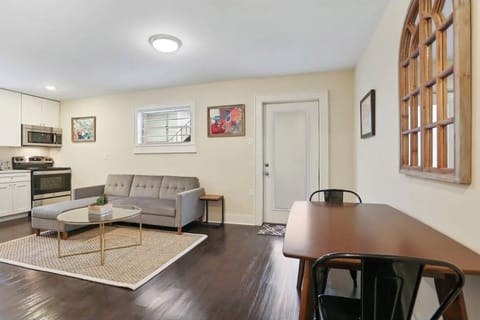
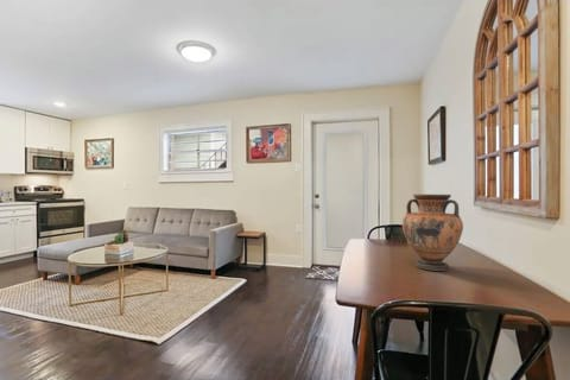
+ vase [401,192,464,272]
